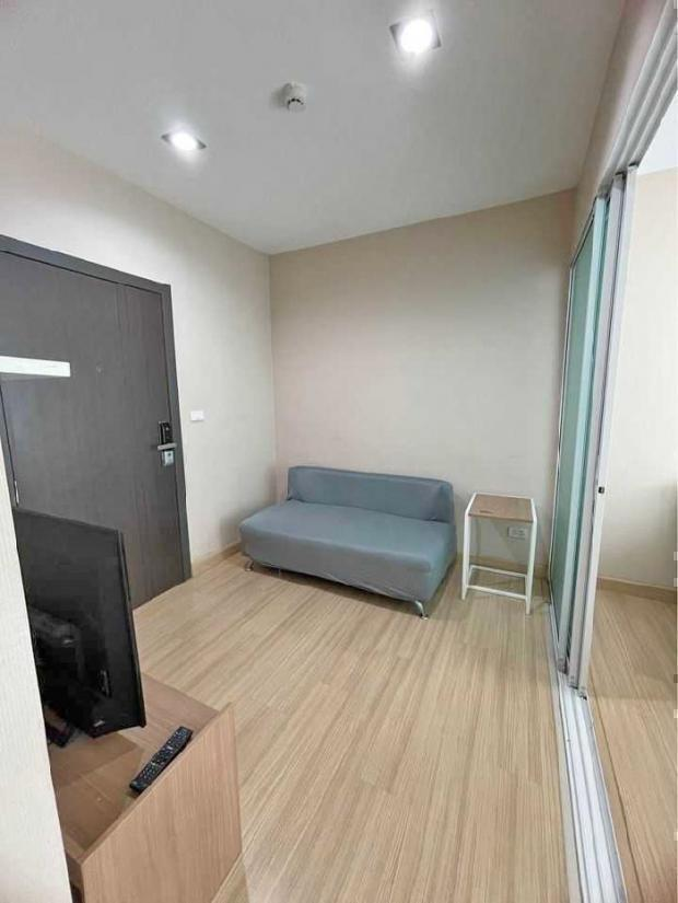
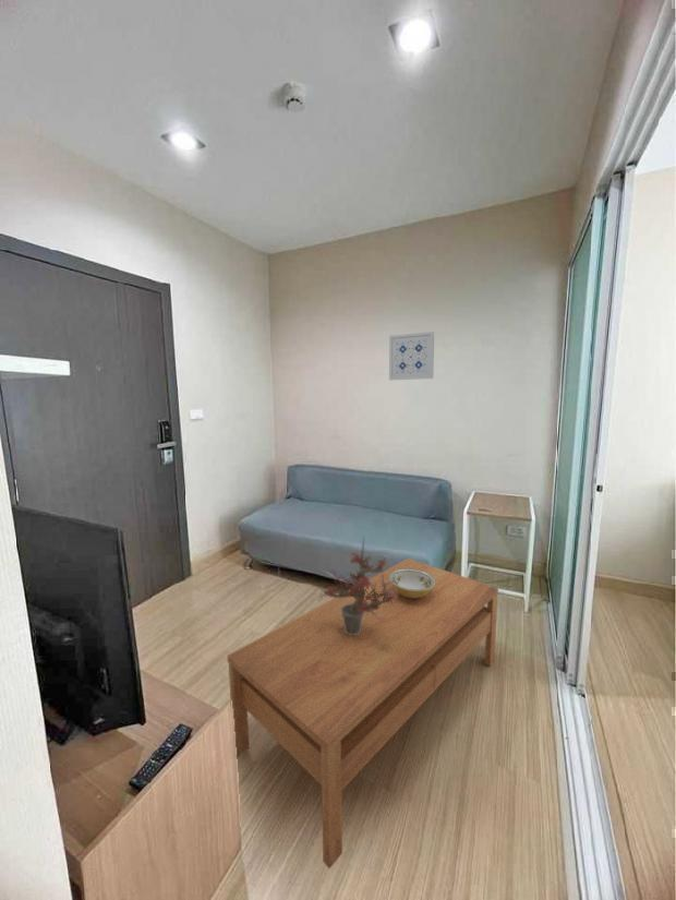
+ ceramic bowl [389,568,435,598]
+ wall art [388,331,435,381]
+ potted plant [314,535,398,635]
+ coffee table [226,557,499,869]
